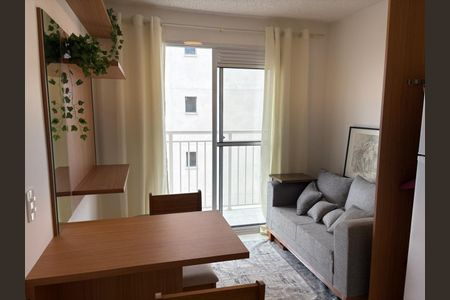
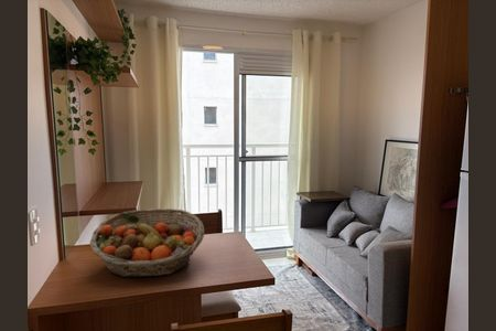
+ fruit basket [89,207,205,278]
